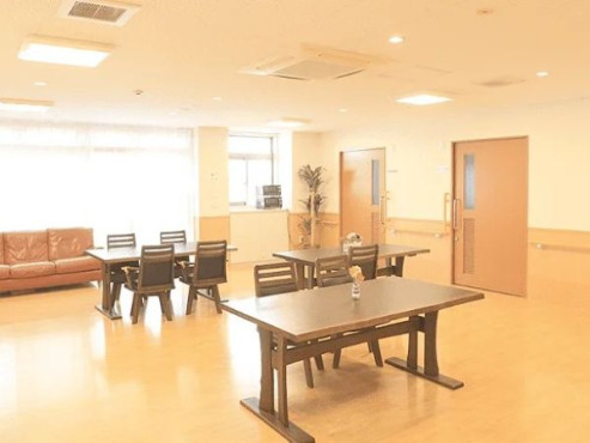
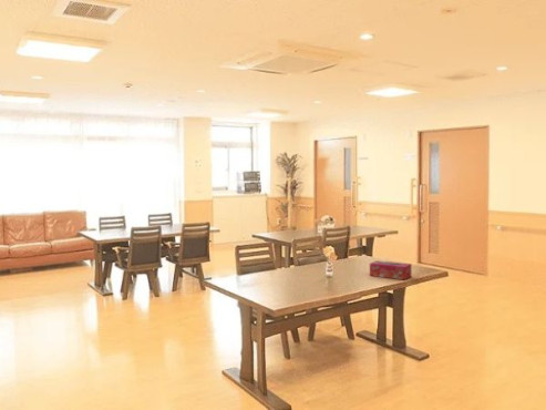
+ tissue box [369,259,412,280]
